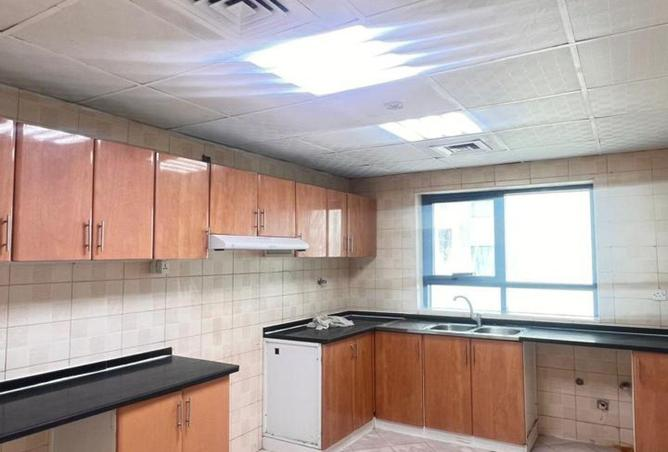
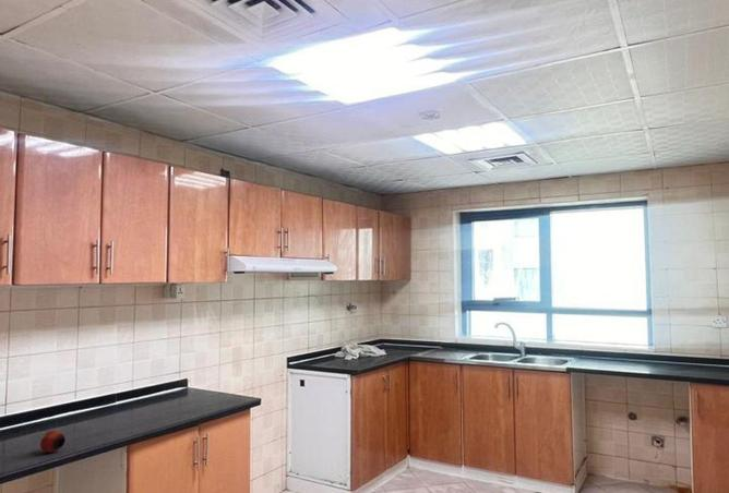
+ apple [39,430,65,454]
